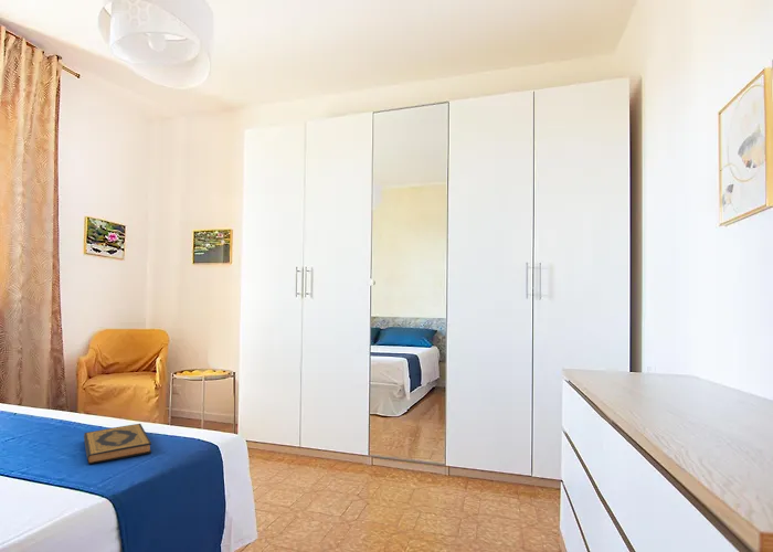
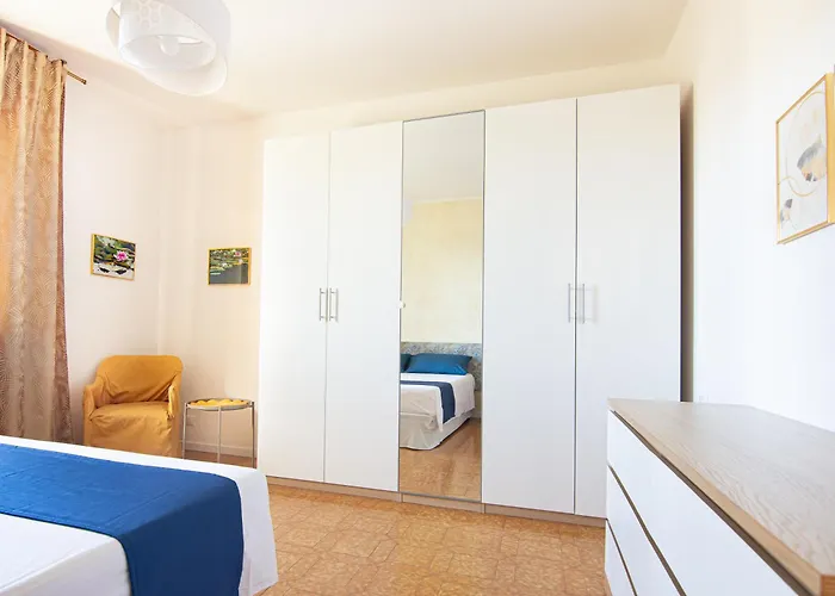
- hardback book [83,423,152,465]
